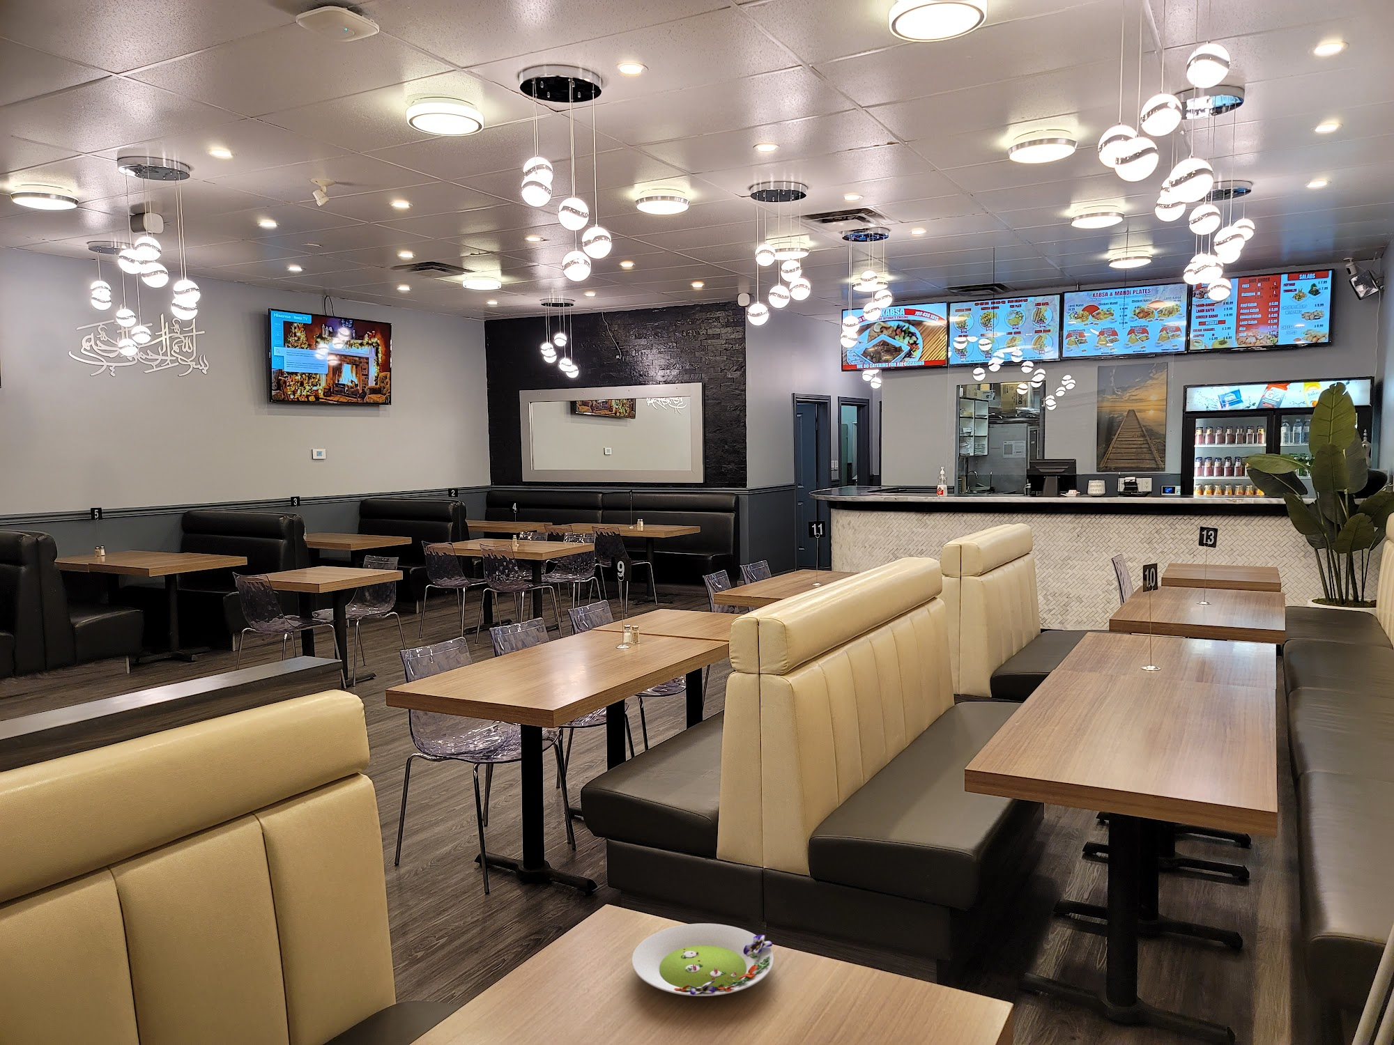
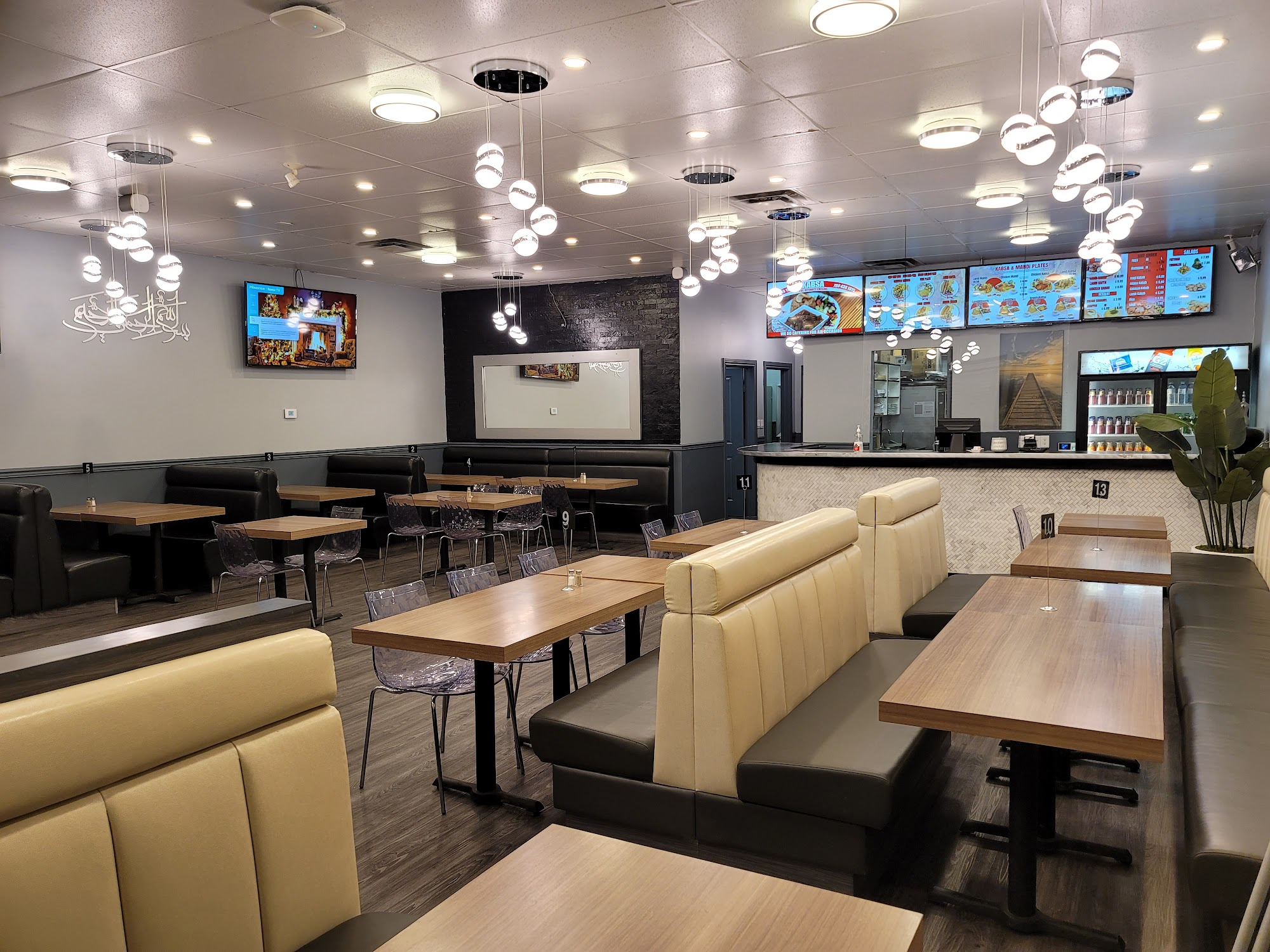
- salad plate [631,923,774,997]
